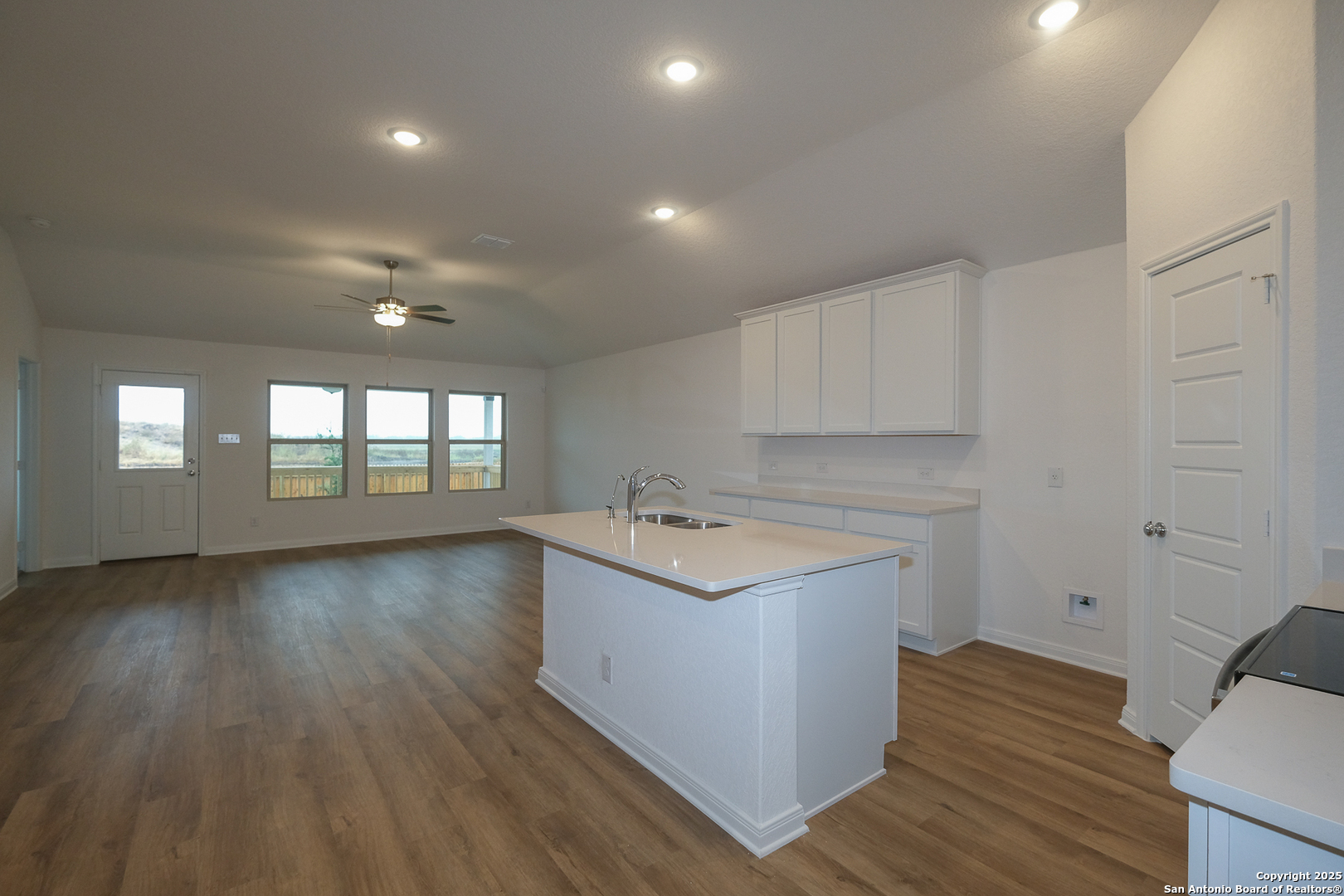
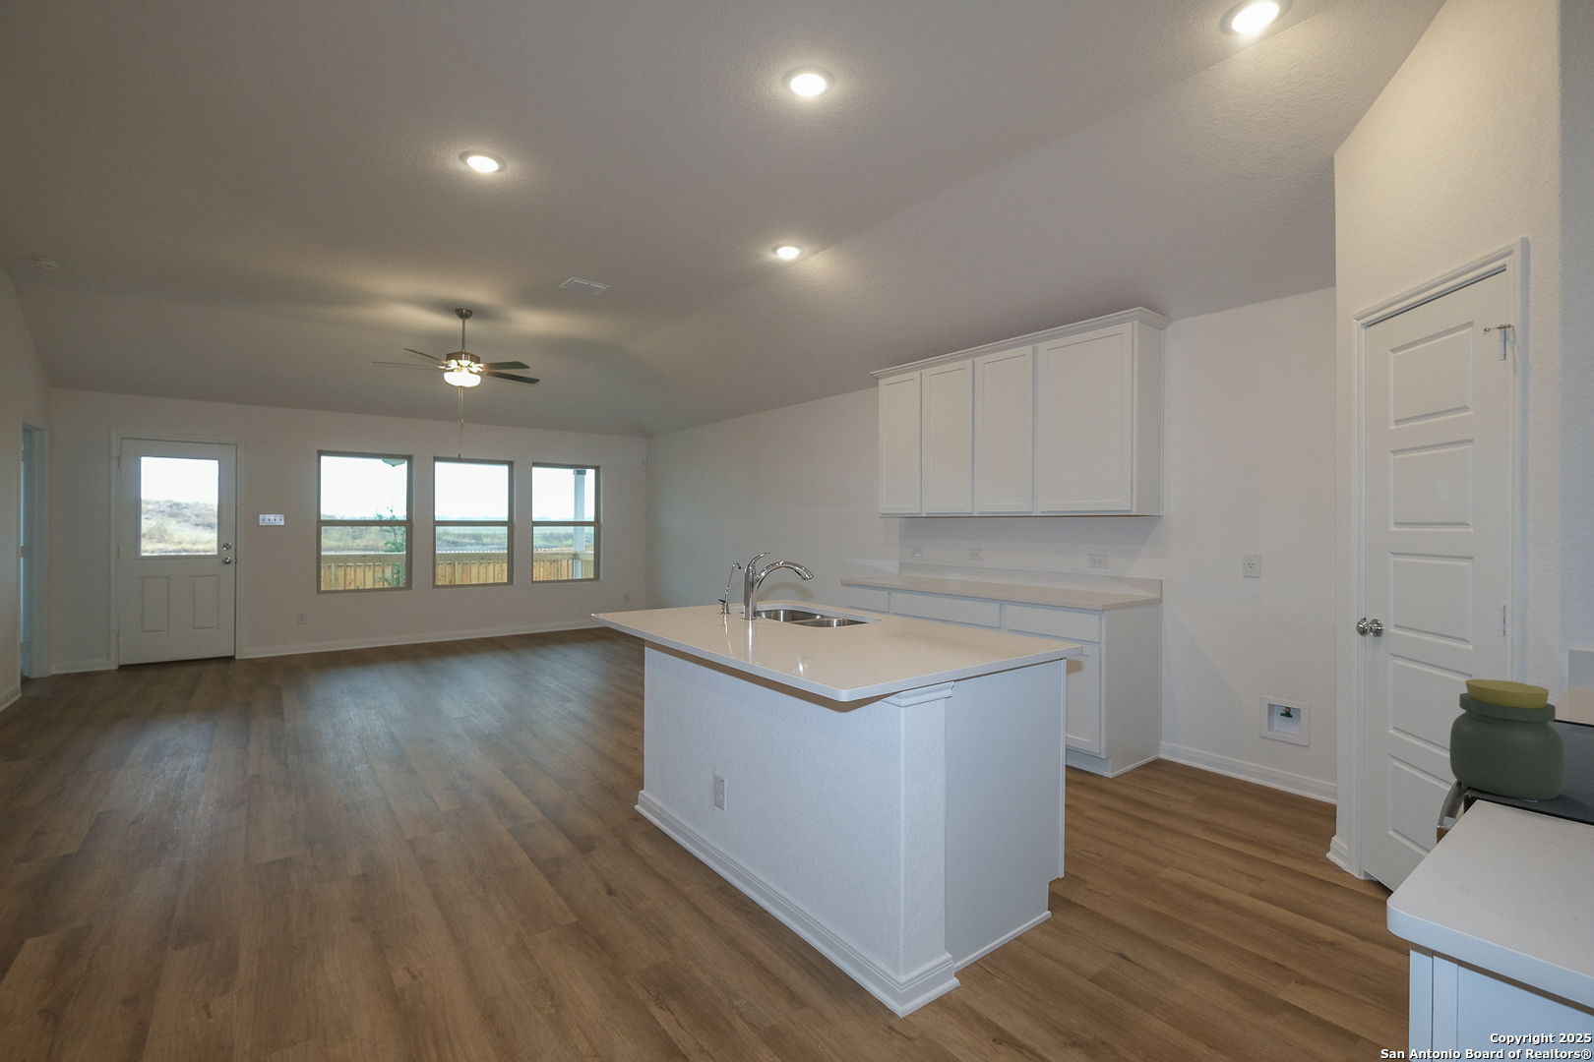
+ jar [1449,678,1566,801]
